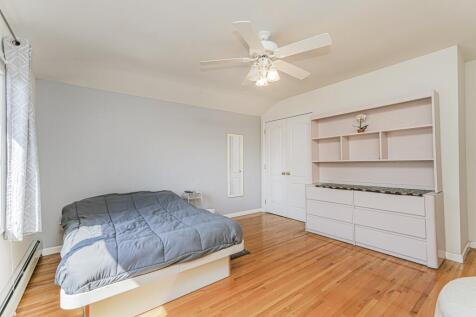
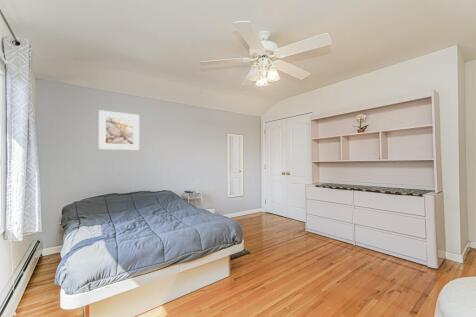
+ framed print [98,109,140,151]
